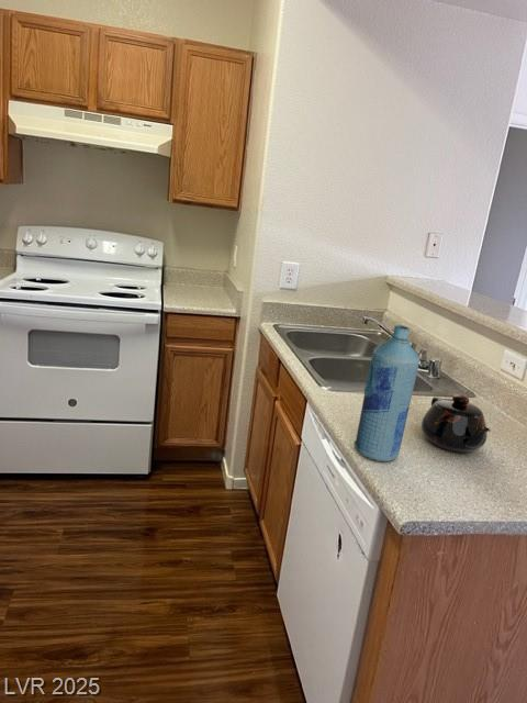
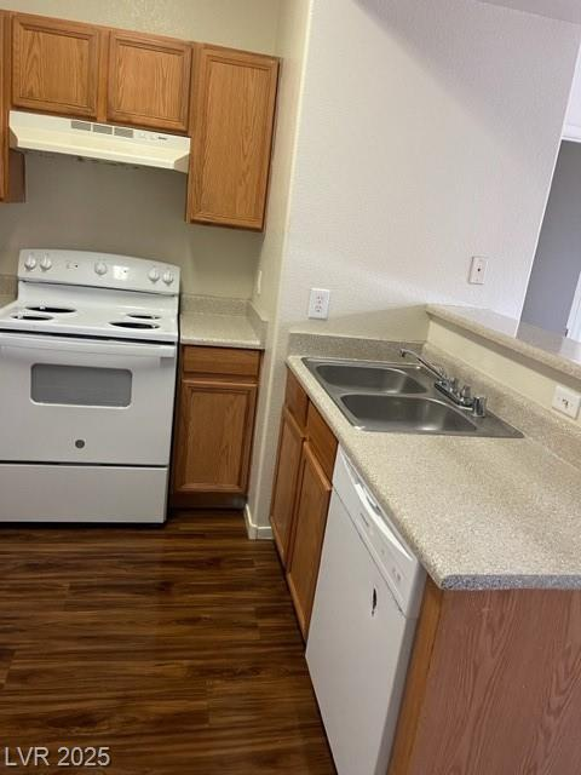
- teapot [421,393,492,454]
- bottle [354,324,421,462]
